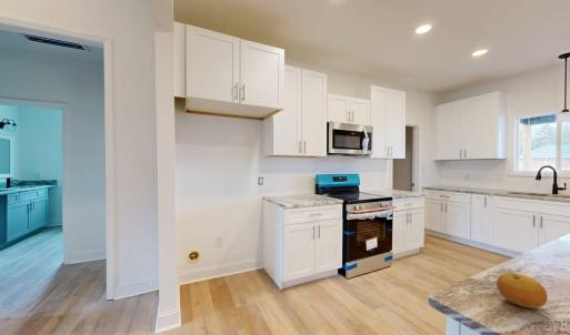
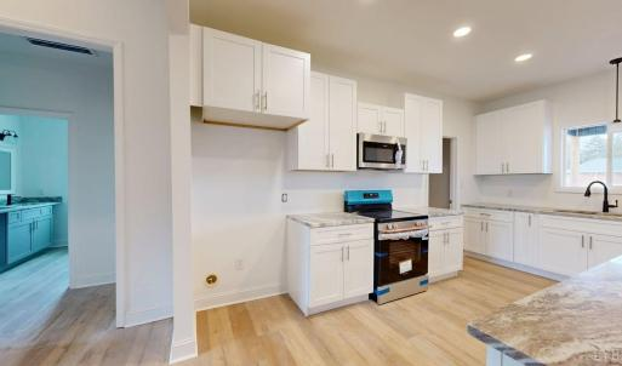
- fruit [496,272,549,309]
